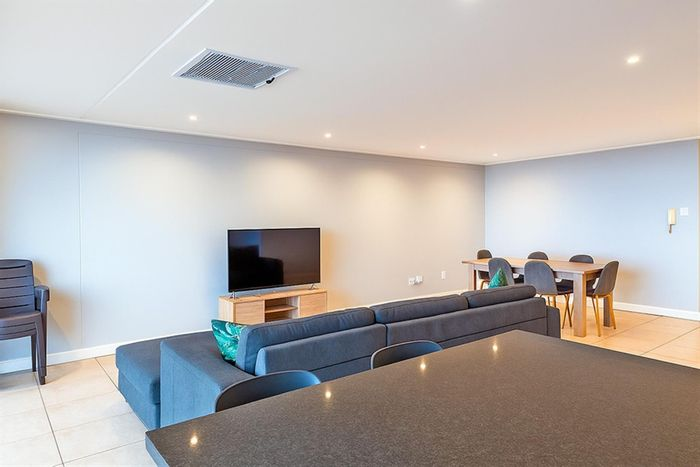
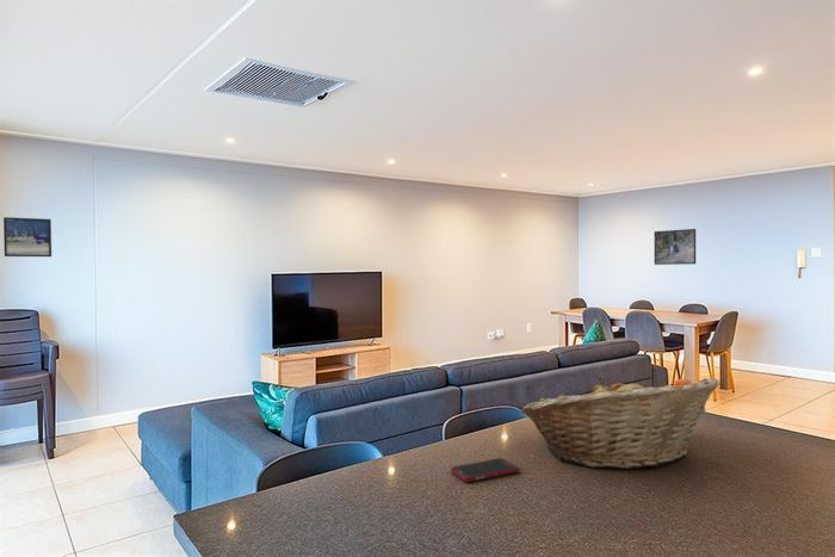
+ cell phone [450,457,520,483]
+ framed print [652,228,697,266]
+ fruit basket [520,376,722,470]
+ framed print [2,216,52,258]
